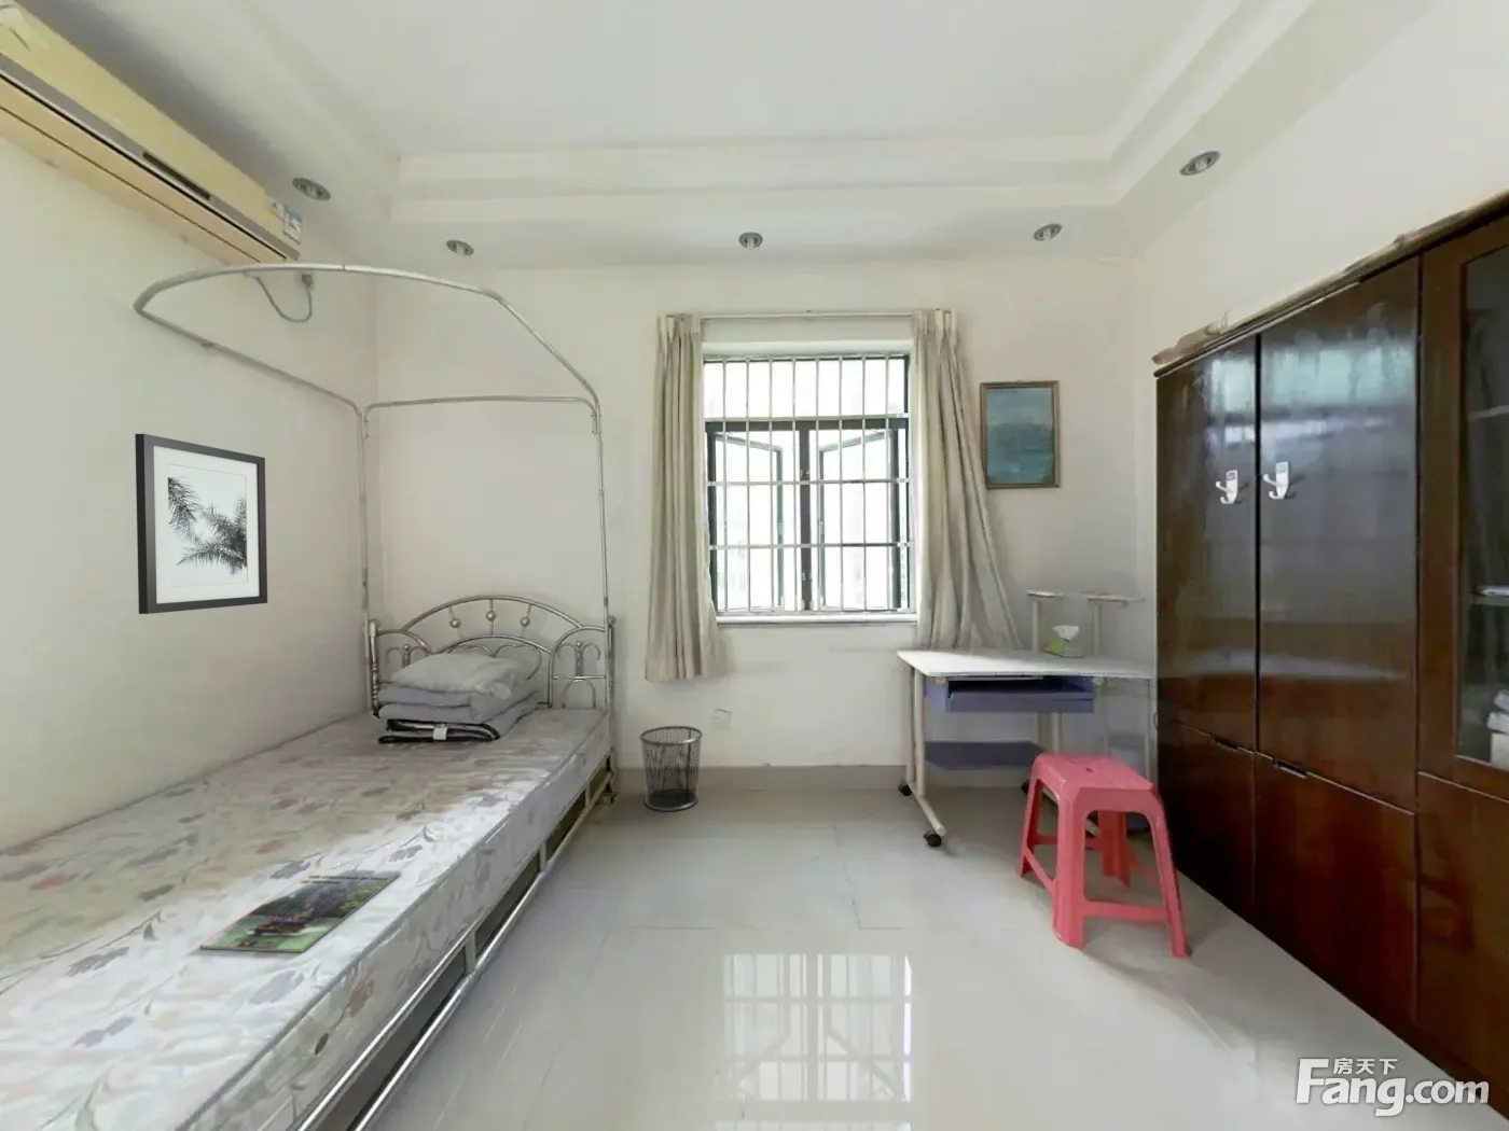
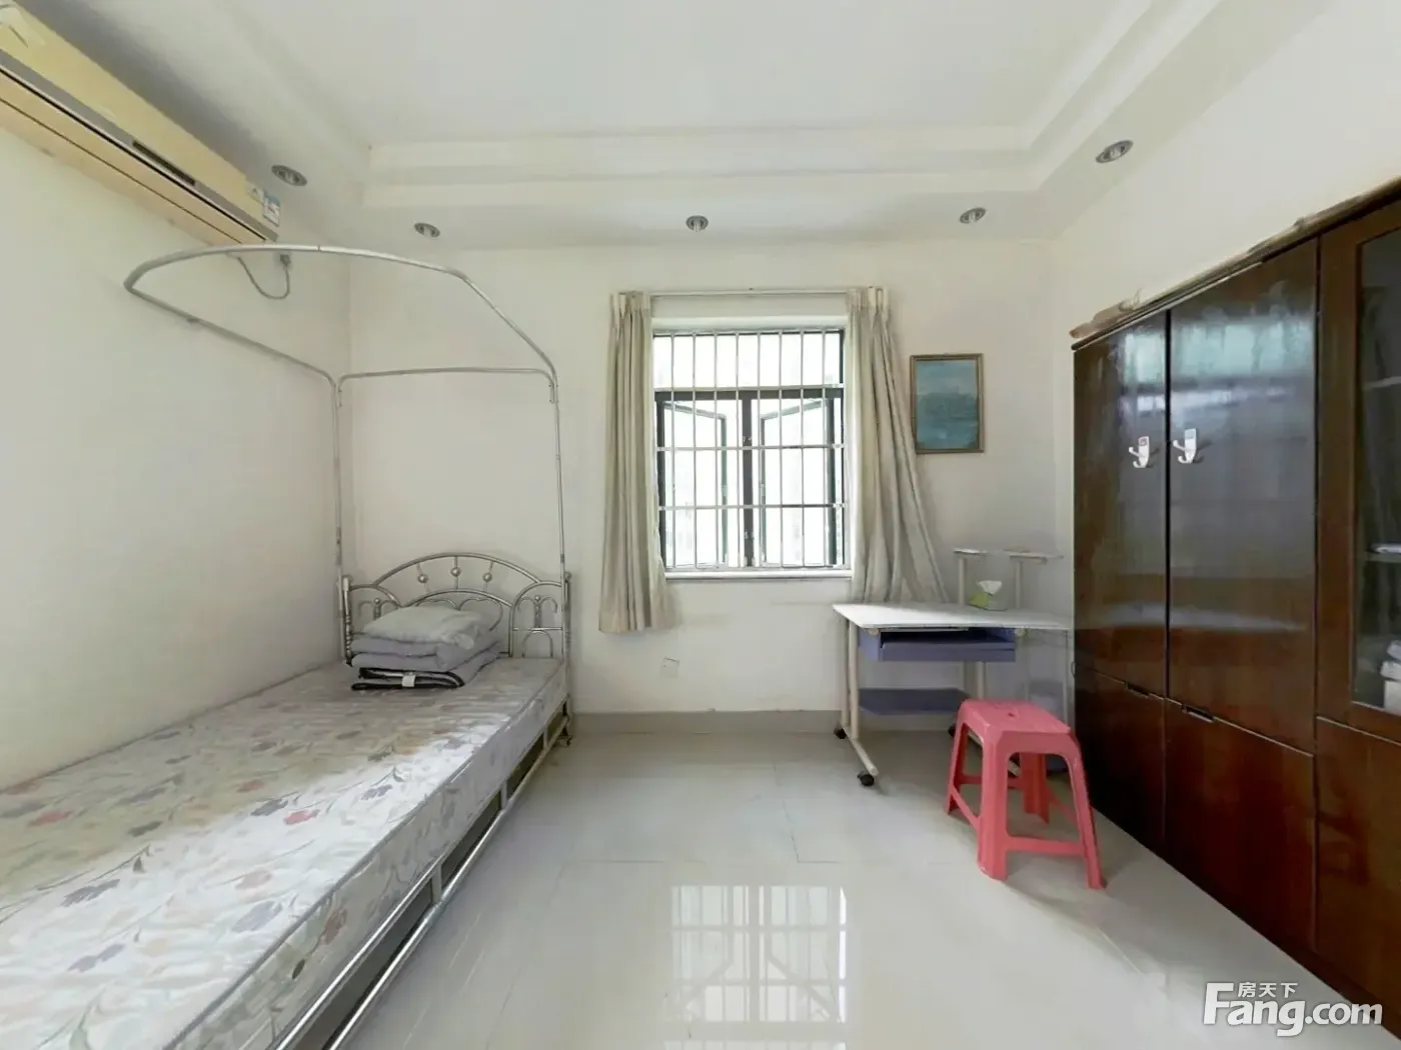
- magazine [198,868,402,953]
- waste bin [638,725,703,813]
- wall art [133,432,269,615]
